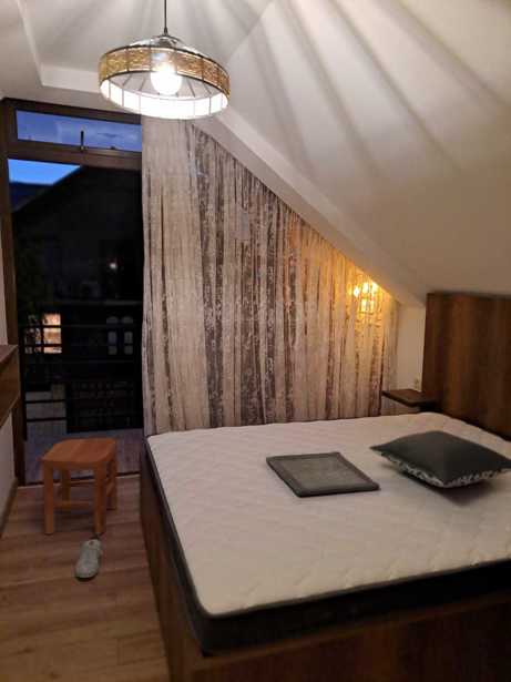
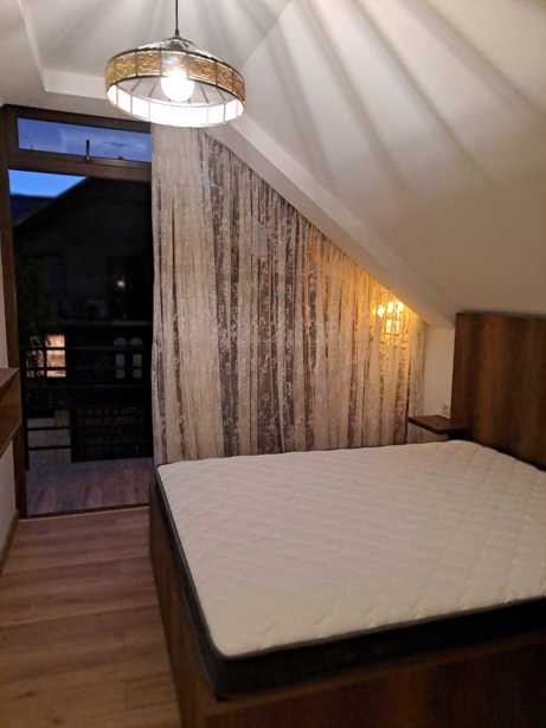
- pillow [368,429,511,489]
- shoe [74,532,104,579]
- serving tray [265,450,381,497]
- stool [40,437,119,536]
